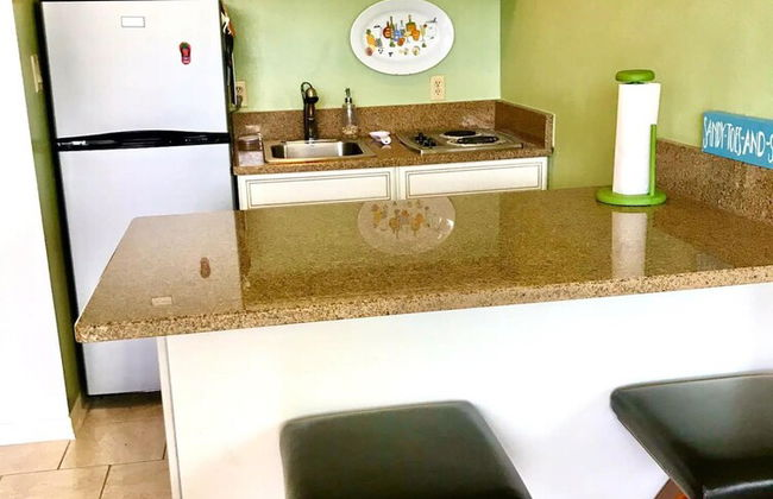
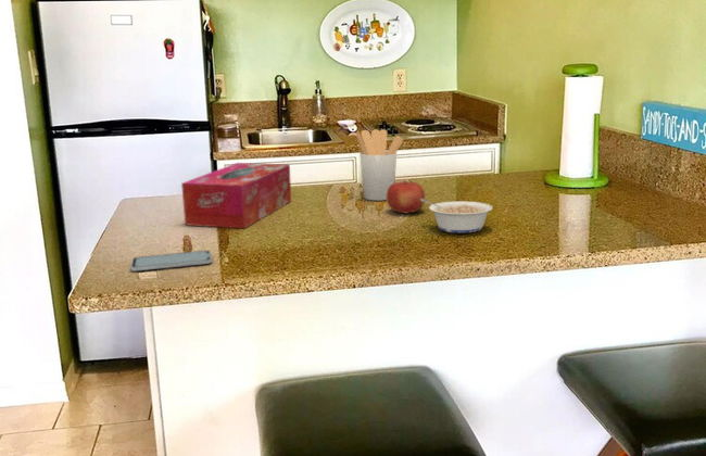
+ fruit [386,179,426,214]
+ smartphone [129,250,213,273]
+ tissue box [180,162,292,229]
+ utensil holder [355,128,404,202]
+ legume [420,198,494,235]
